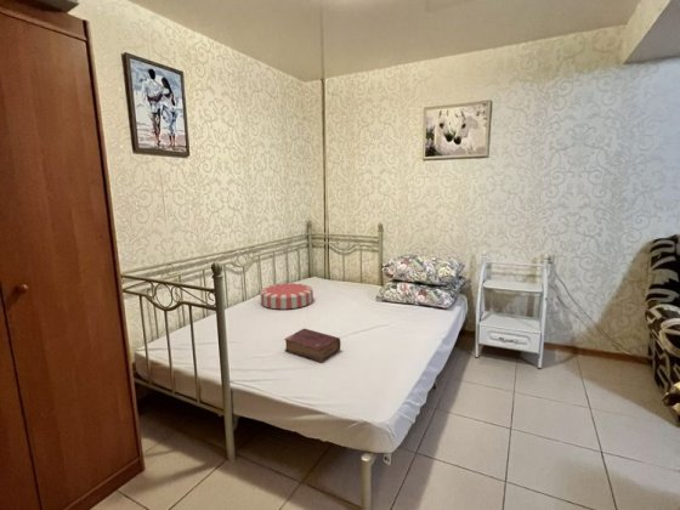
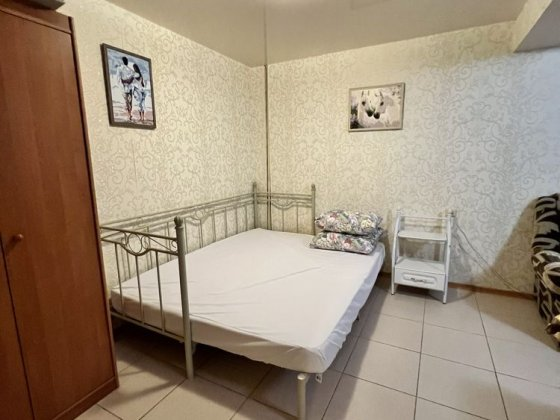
- book [283,327,341,363]
- cushion [259,282,314,310]
